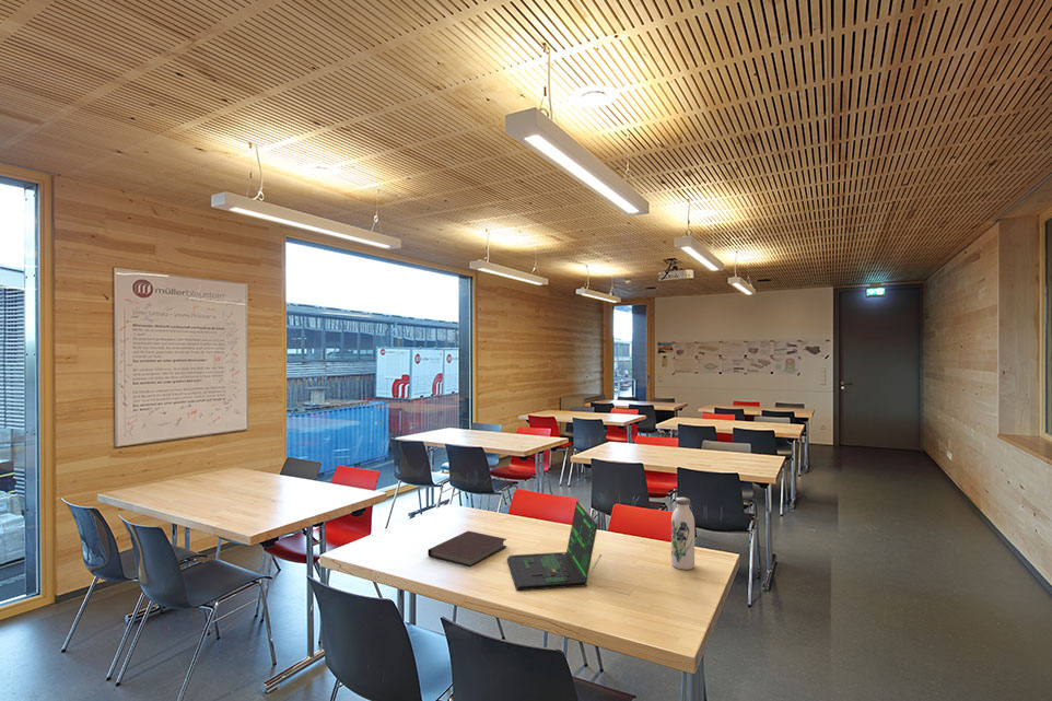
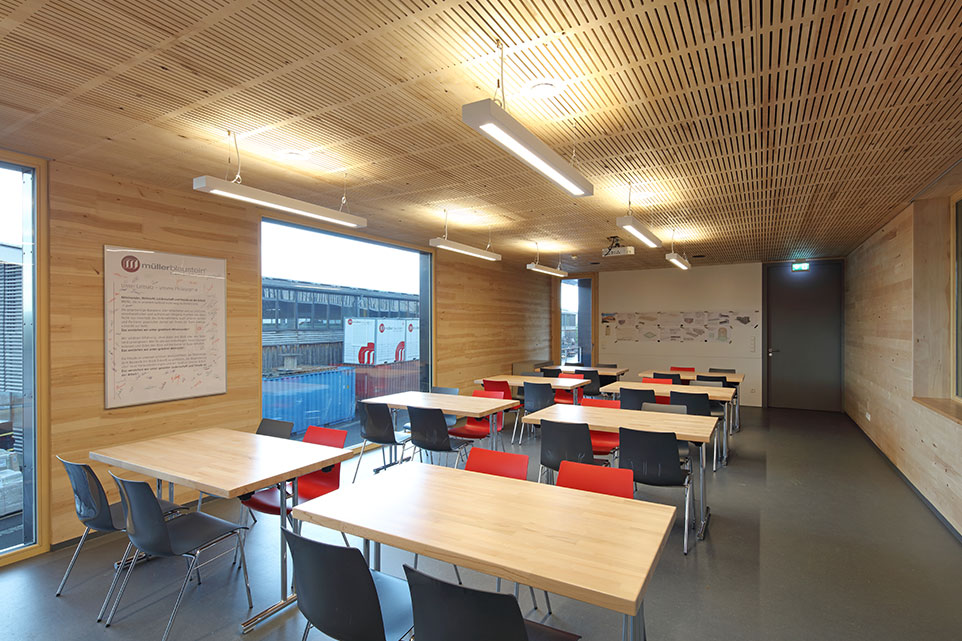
- water bottle [670,496,696,571]
- laptop [506,500,603,592]
- notebook [426,530,509,568]
